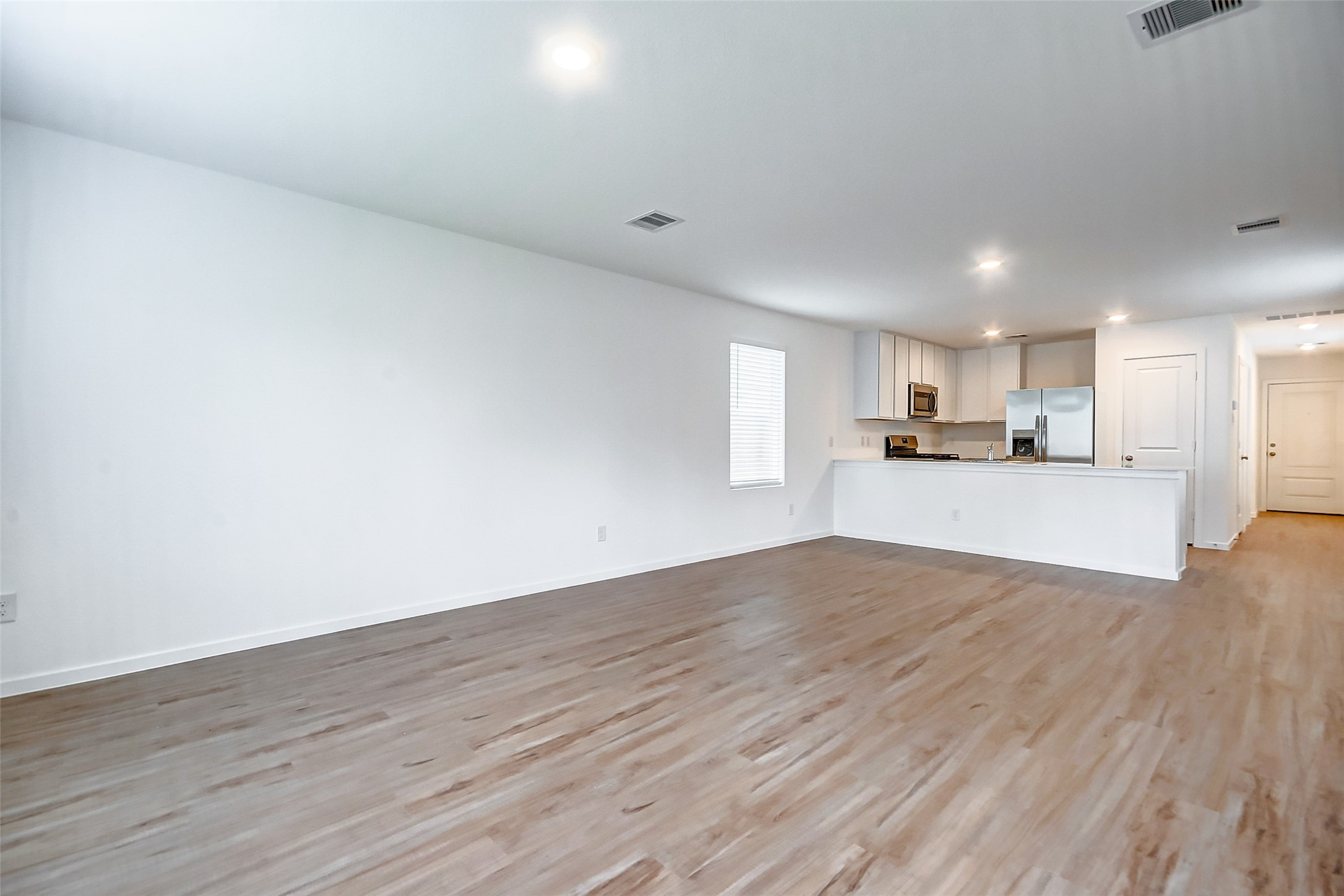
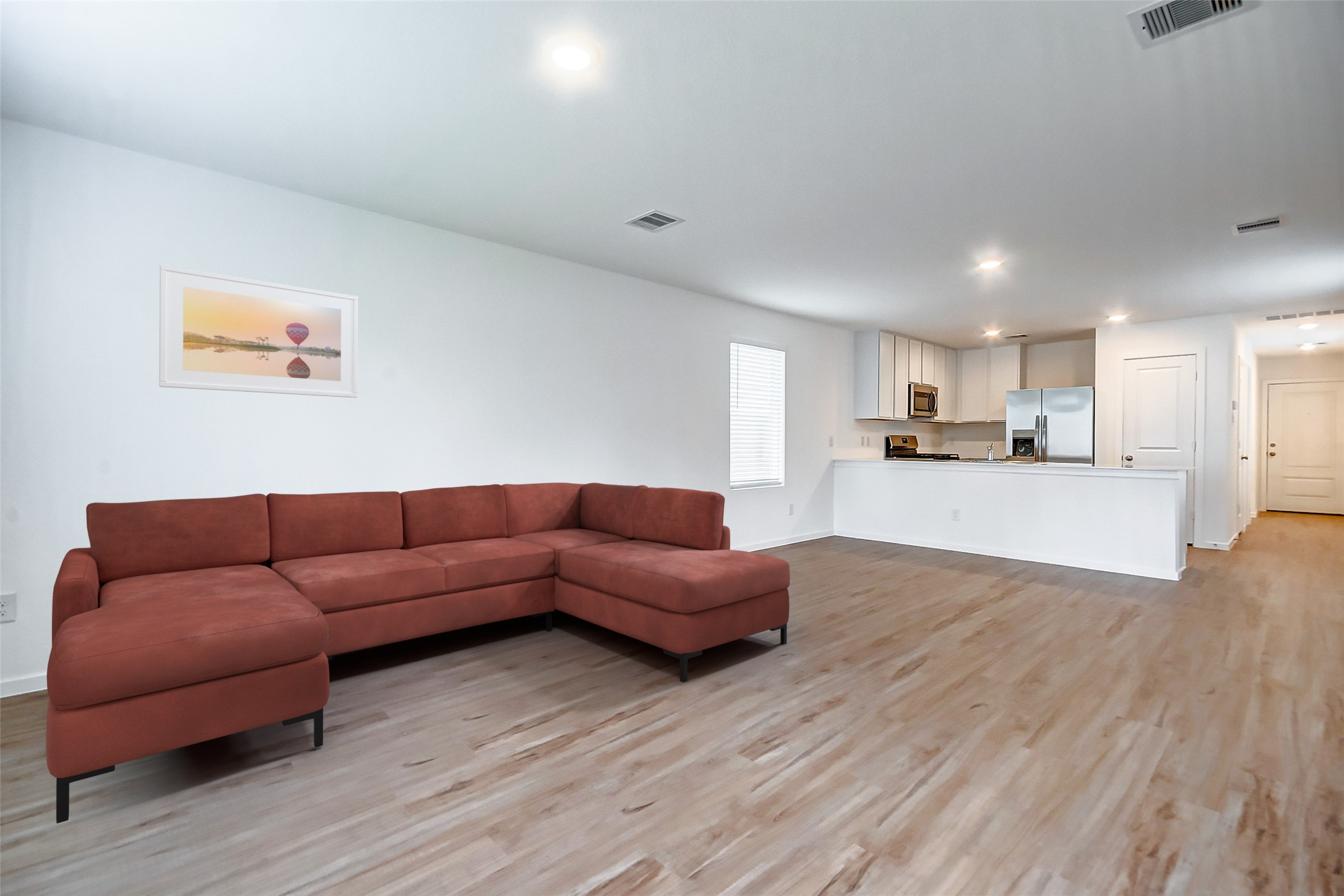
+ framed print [158,264,359,398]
+ sofa [45,482,791,824]
